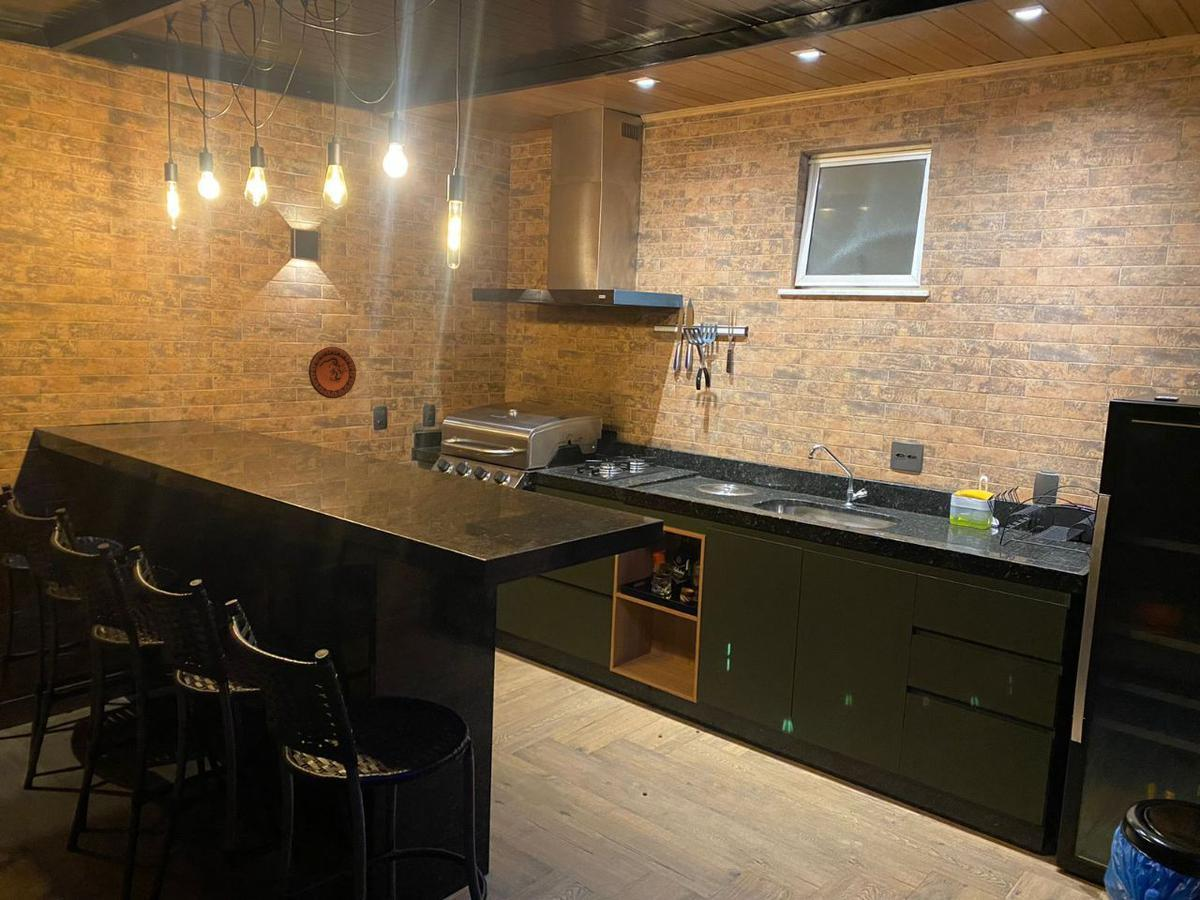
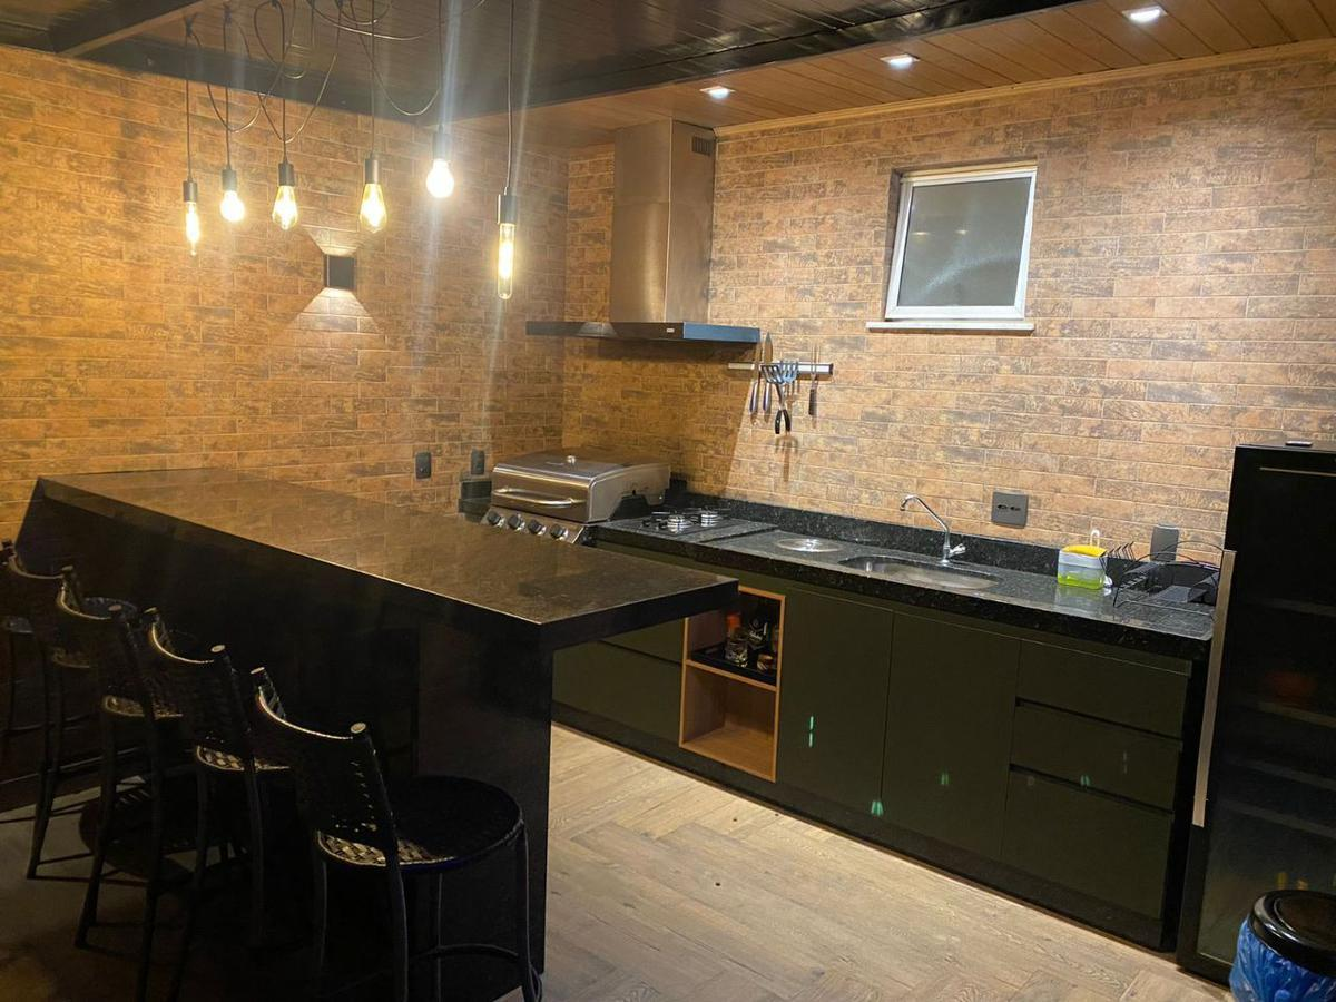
- decorative plate [308,346,357,400]
